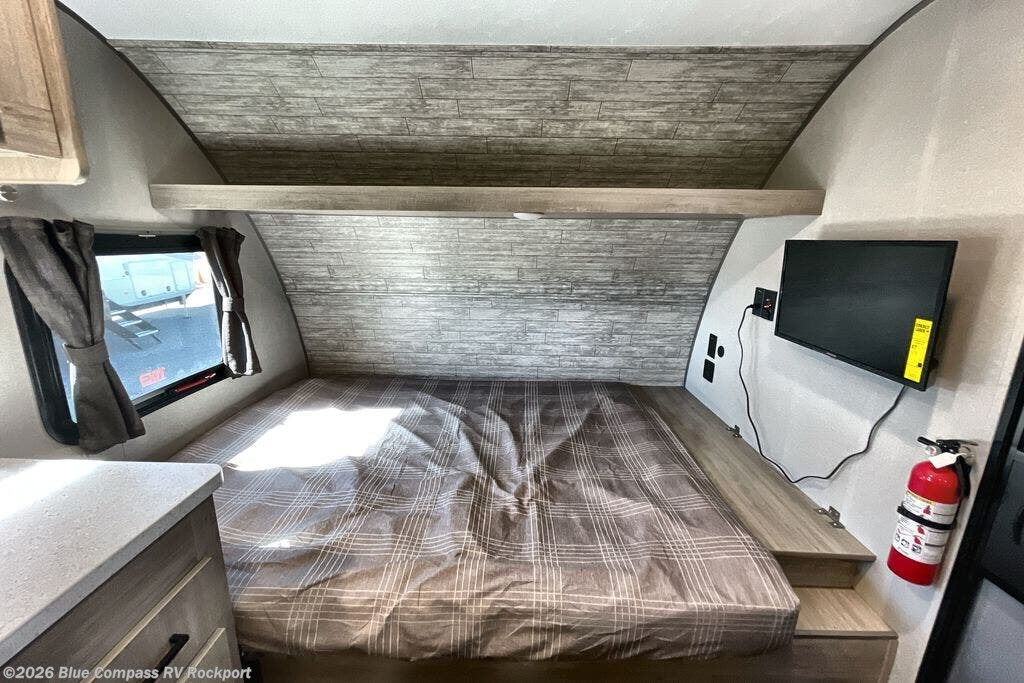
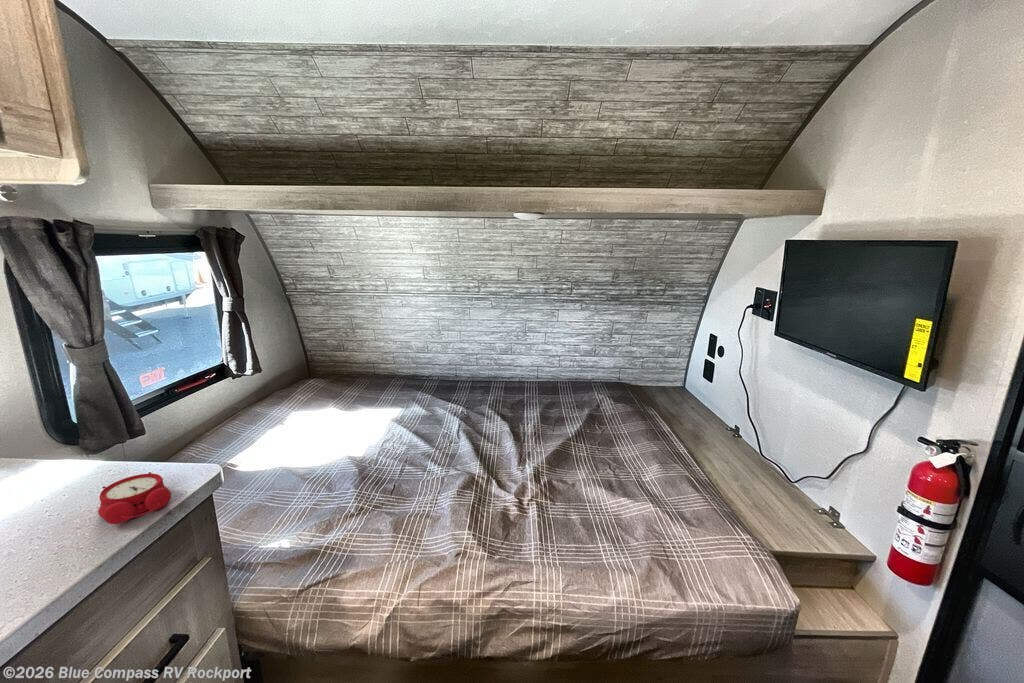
+ alarm clock [97,471,172,525]
